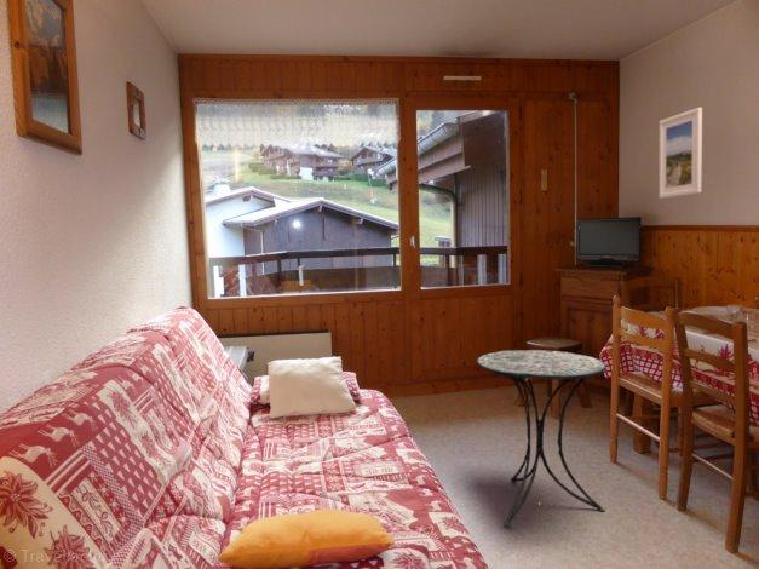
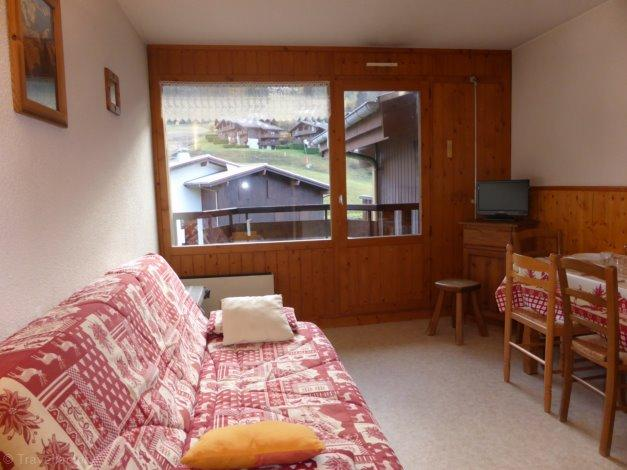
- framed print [657,107,703,200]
- side table [476,349,608,528]
